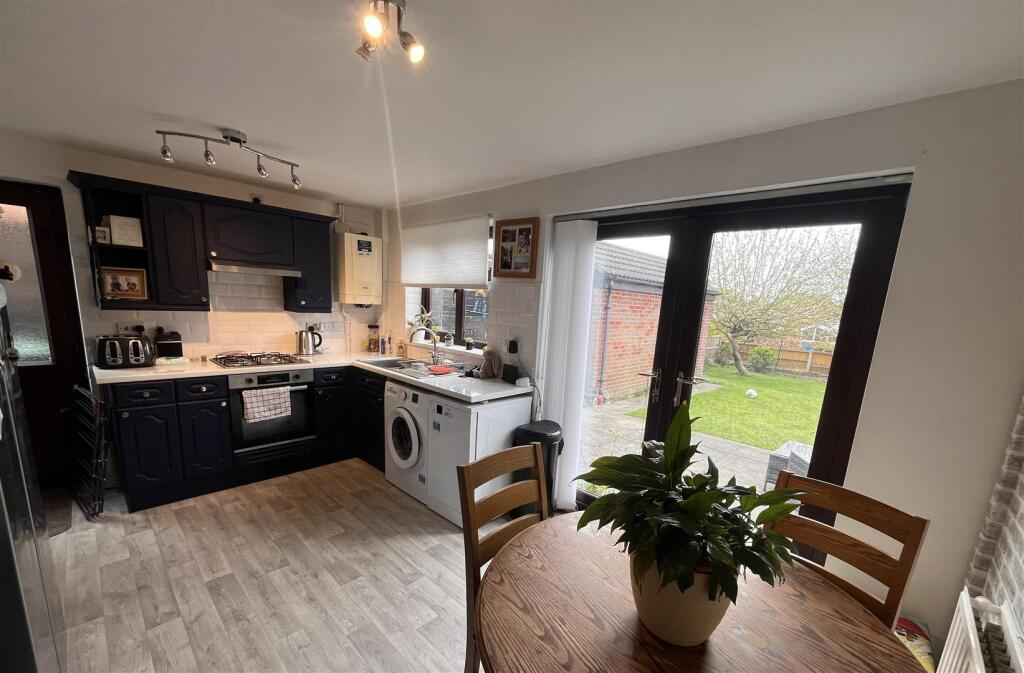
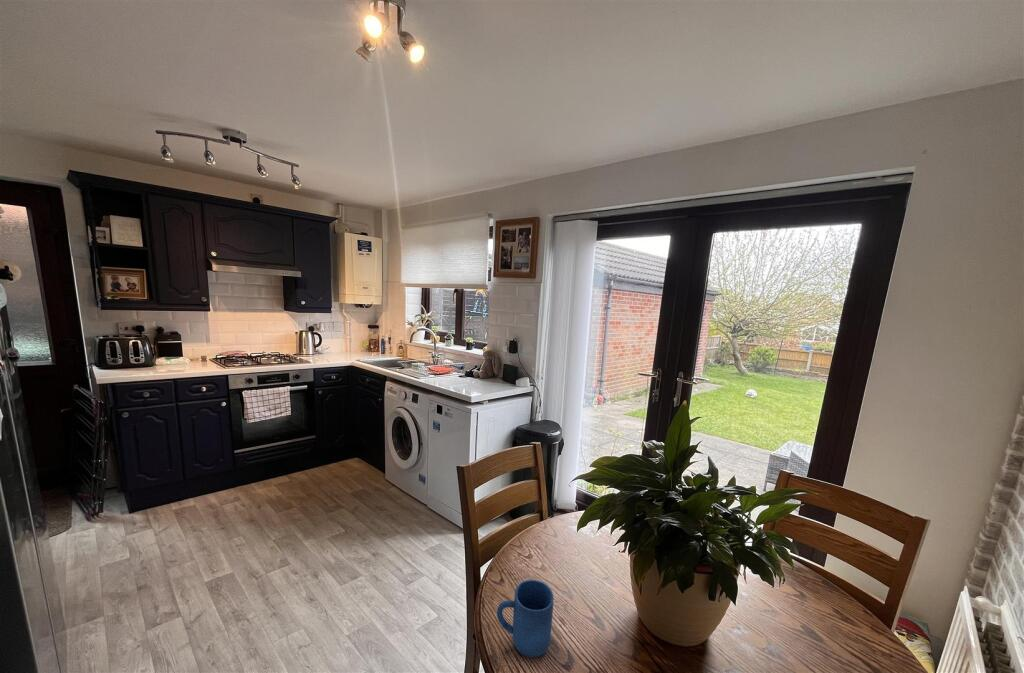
+ mug [496,579,555,658]
